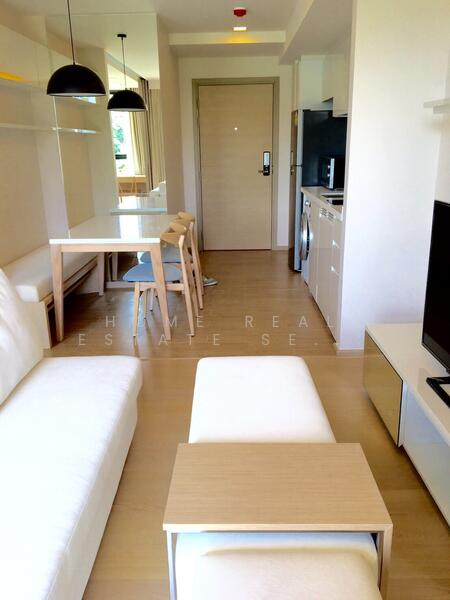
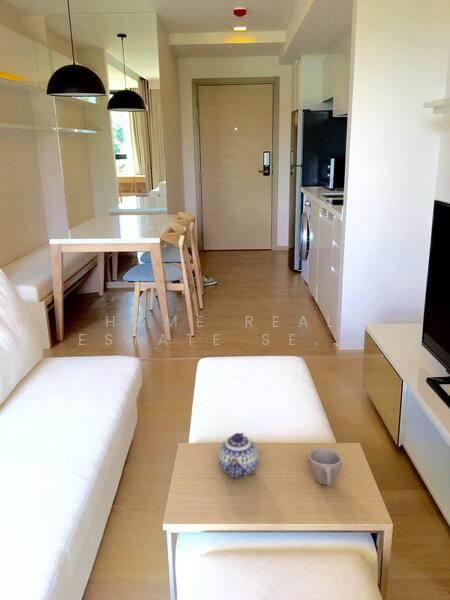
+ teapot [217,432,260,479]
+ cup [307,447,343,487]
